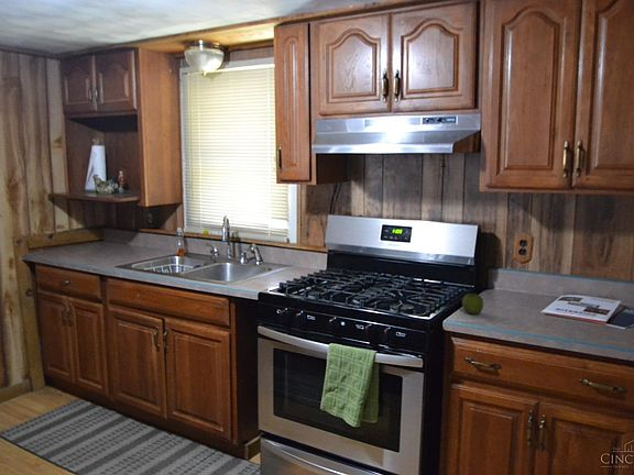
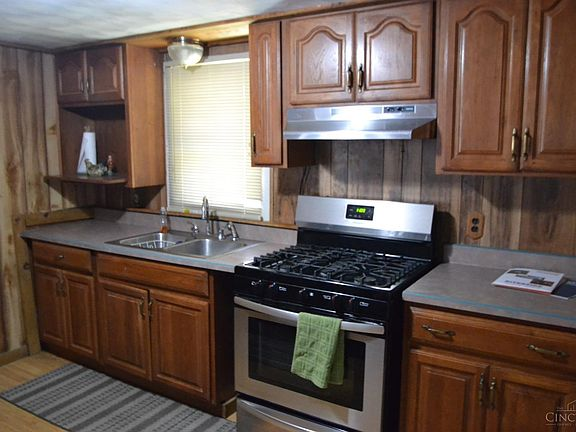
- apple [461,292,484,316]
